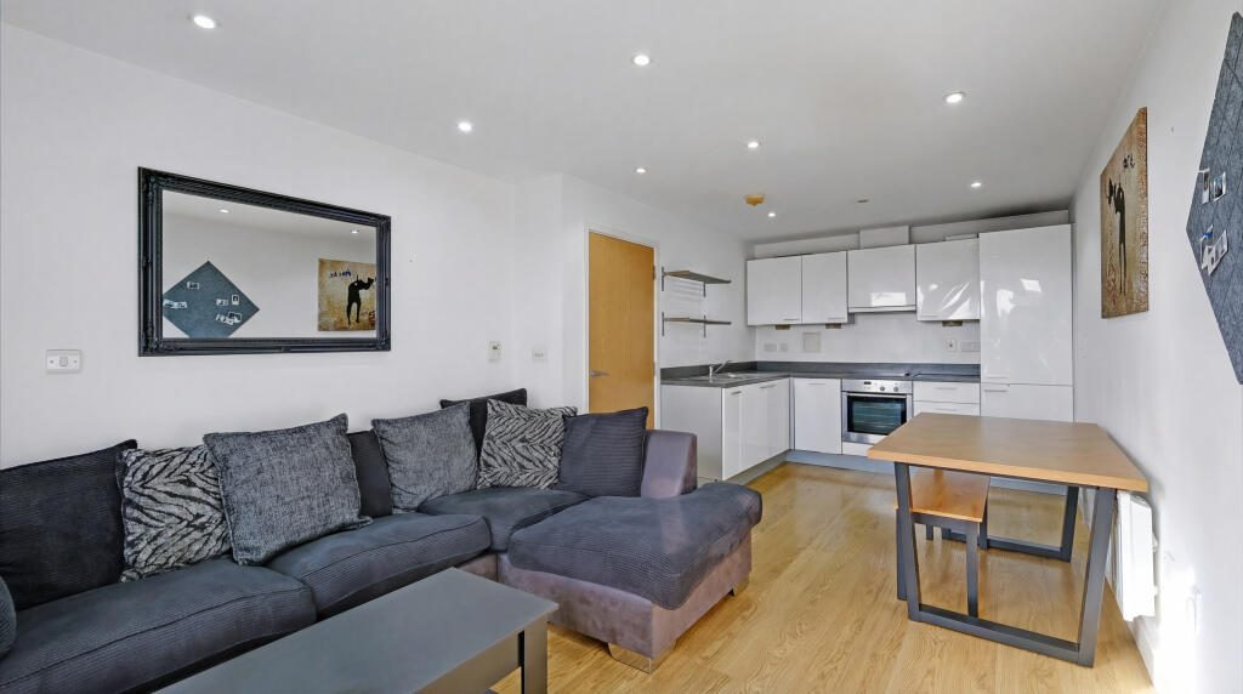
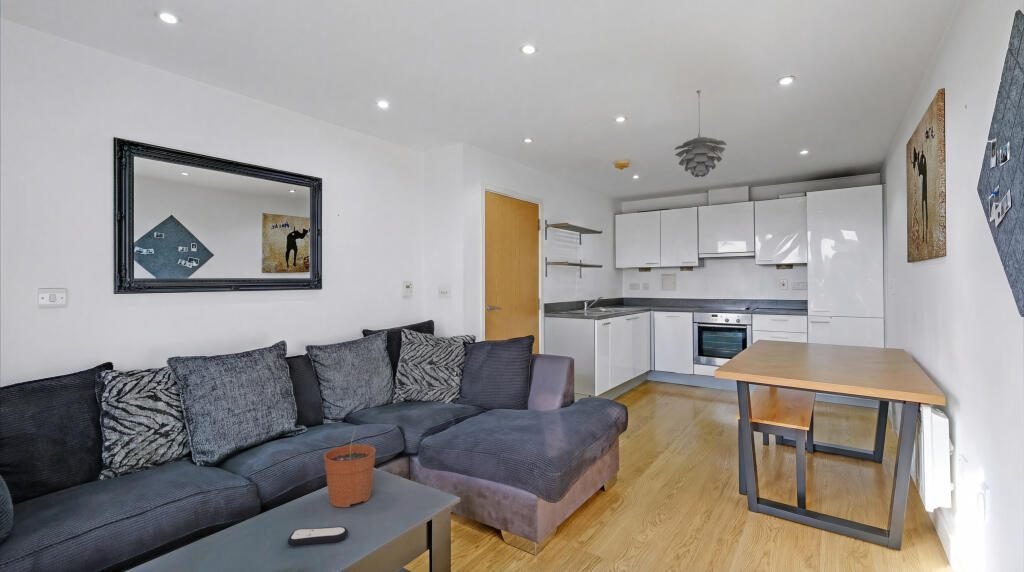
+ plant pot [323,426,377,508]
+ pendant light [674,89,728,178]
+ remote control [287,526,349,547]
